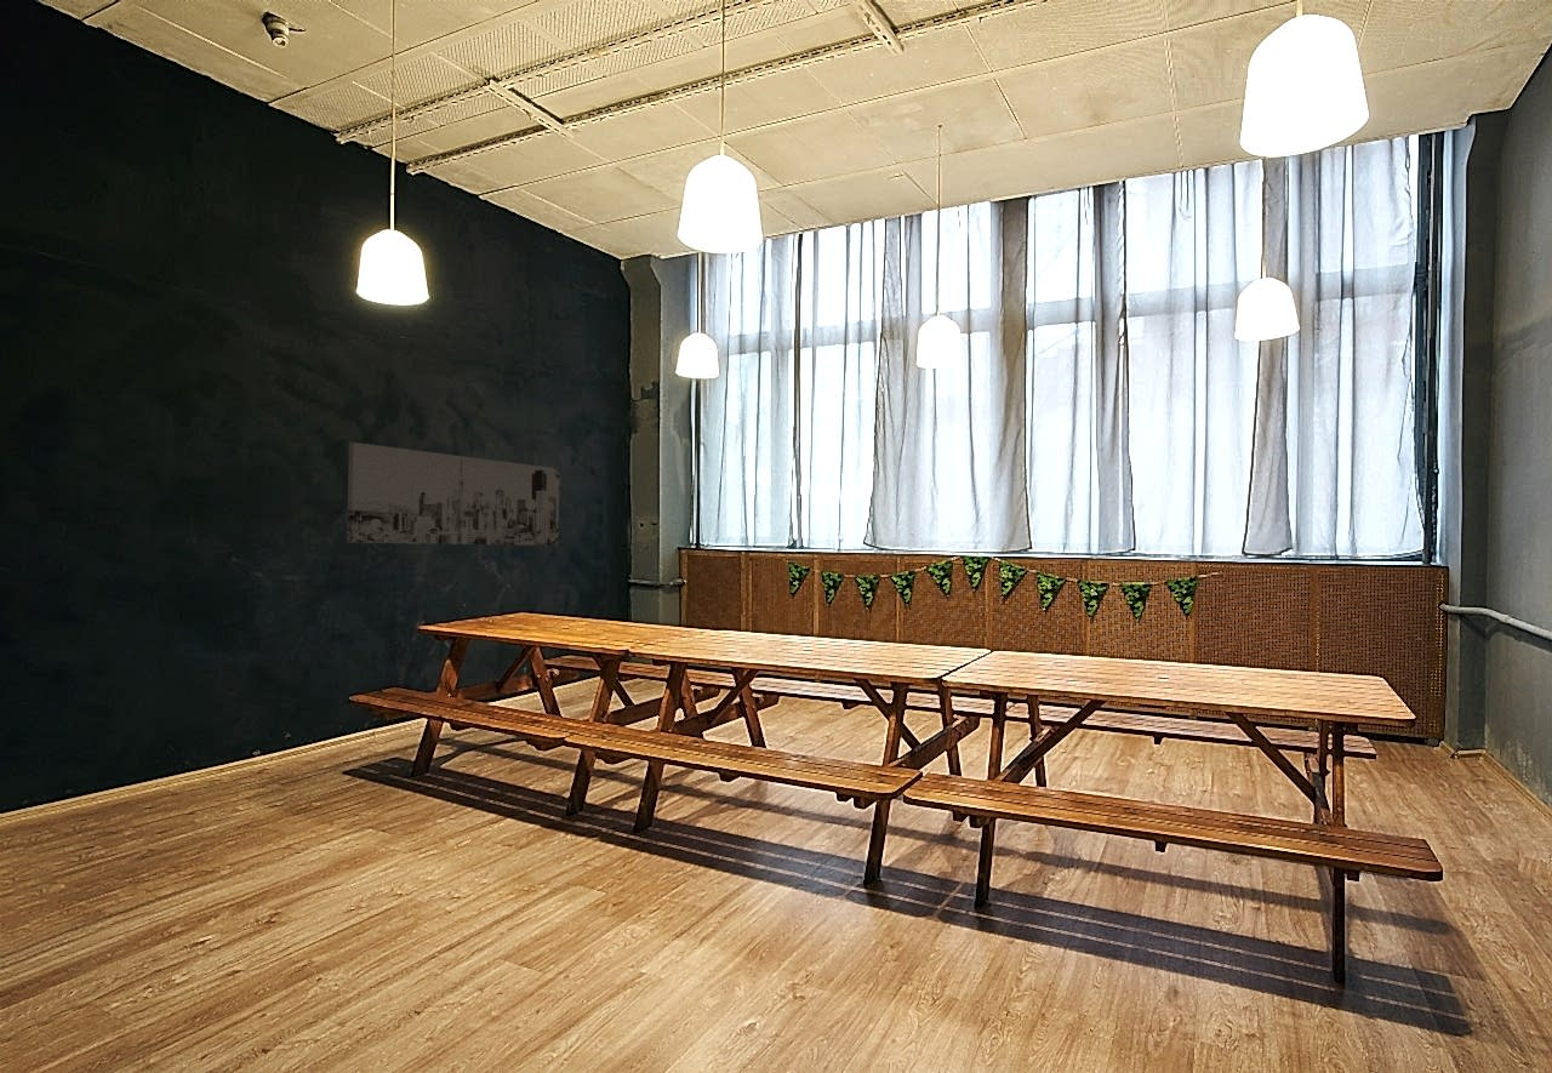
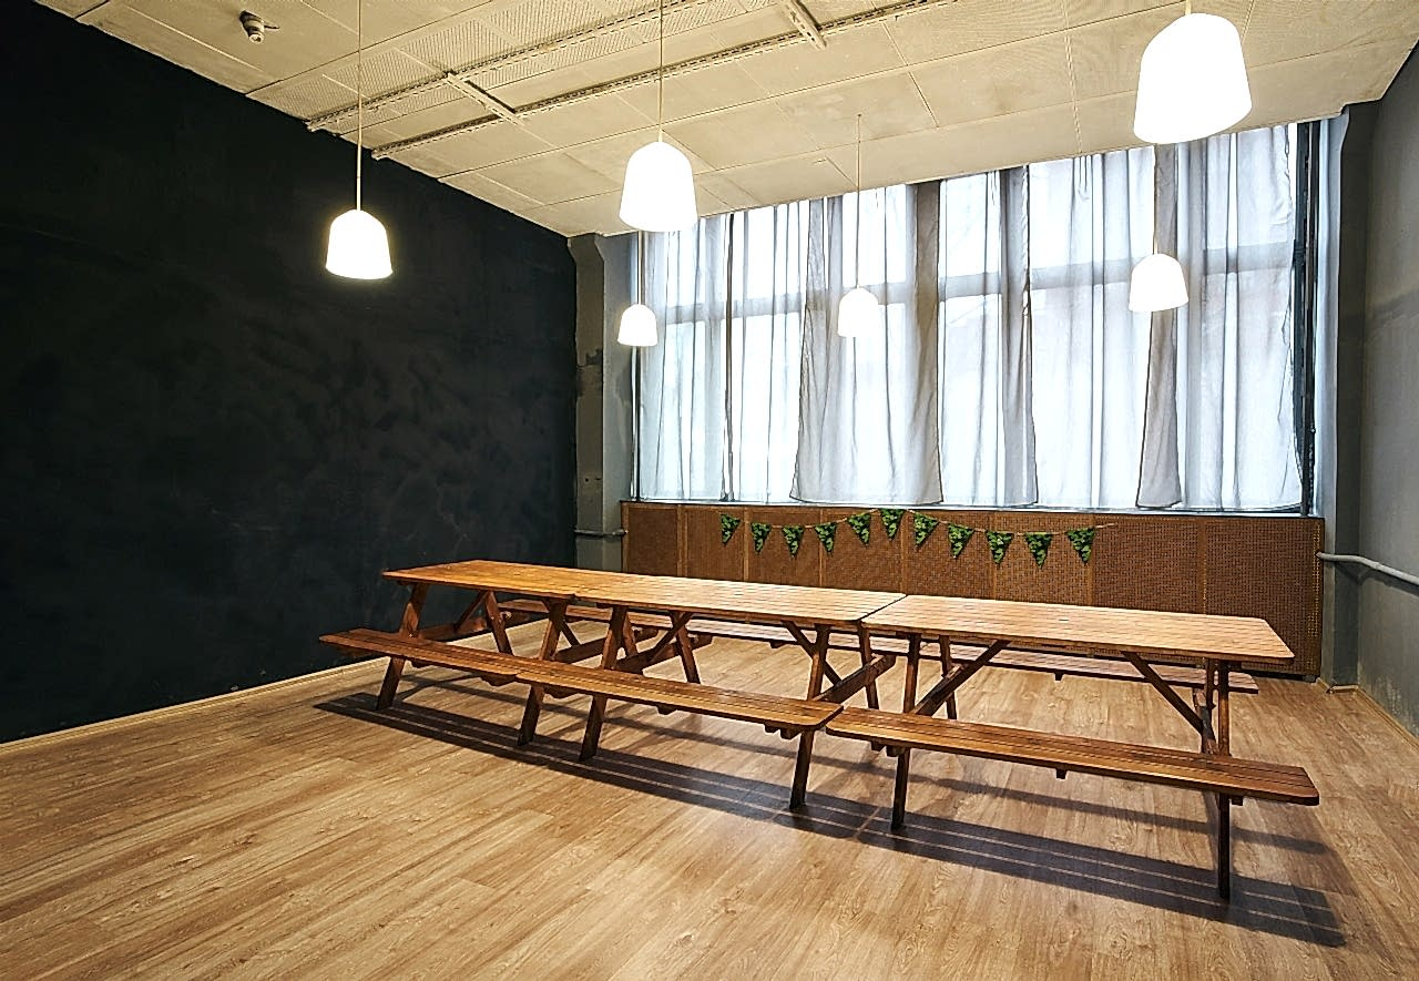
- wall art [346,441,561,547]
